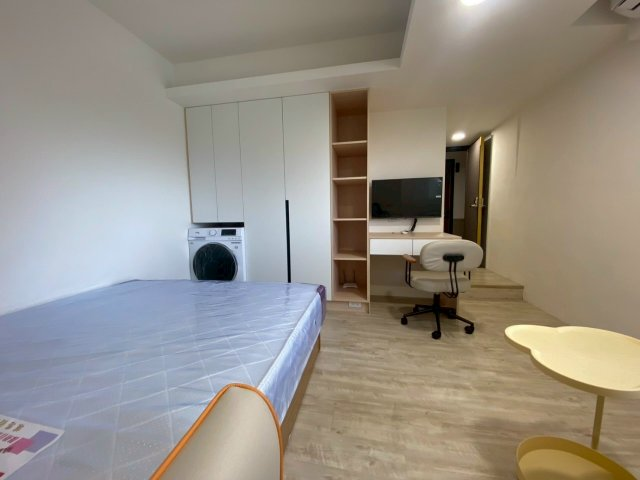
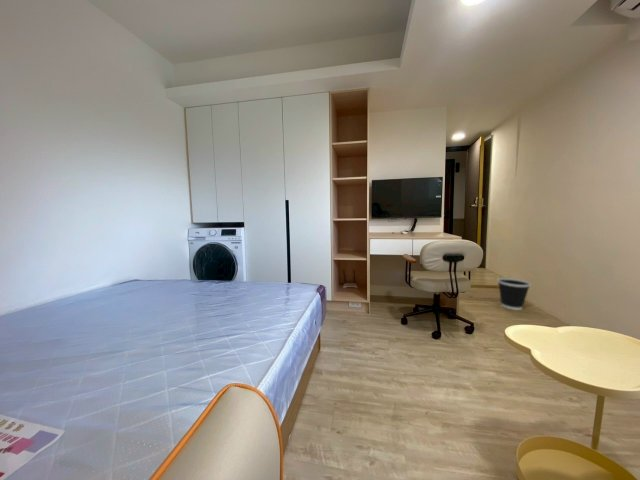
+ wastebasket [496,277,532,311]
